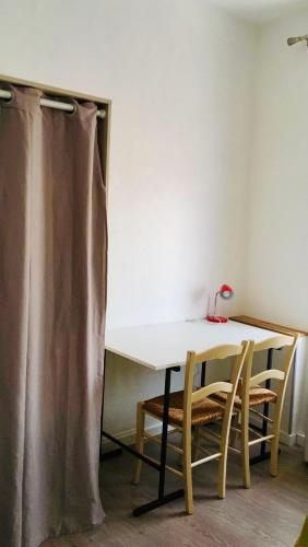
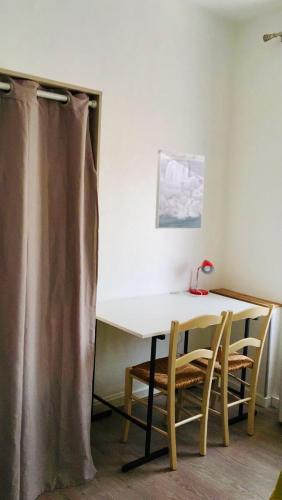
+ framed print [154,149,206,230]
